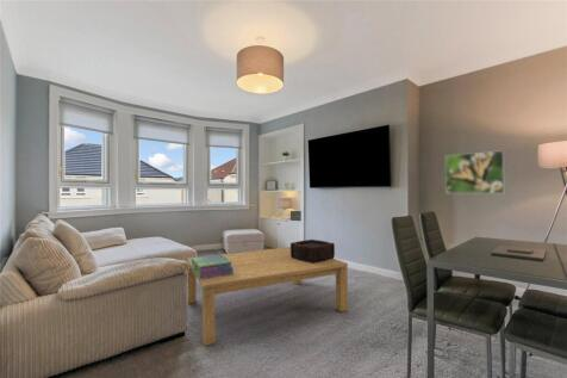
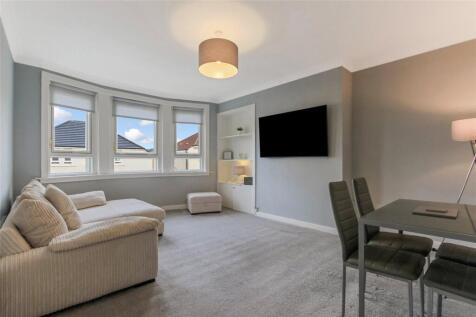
- decorative container [289,238,336,264]
- stack of books [189,253,235,279]
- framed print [444,149,505,194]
- coffee table [186,246,349,347]
